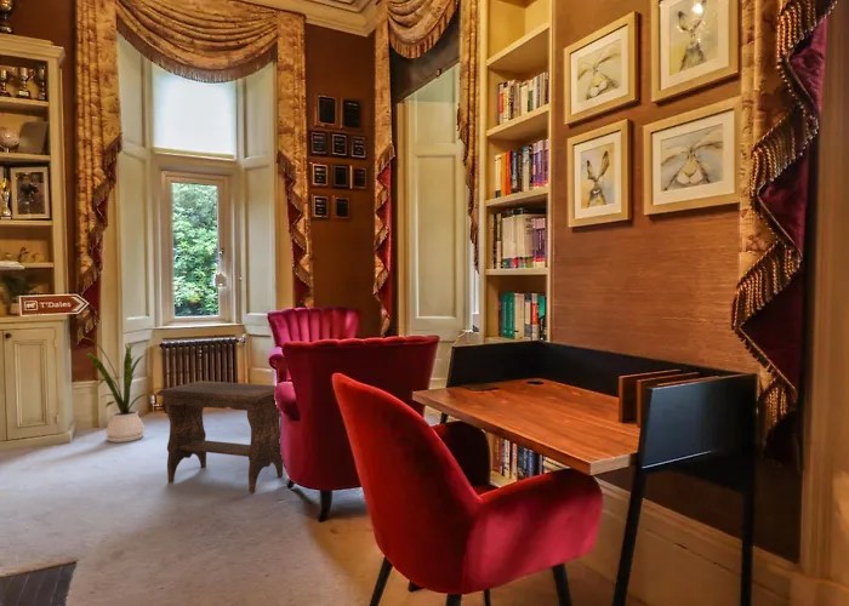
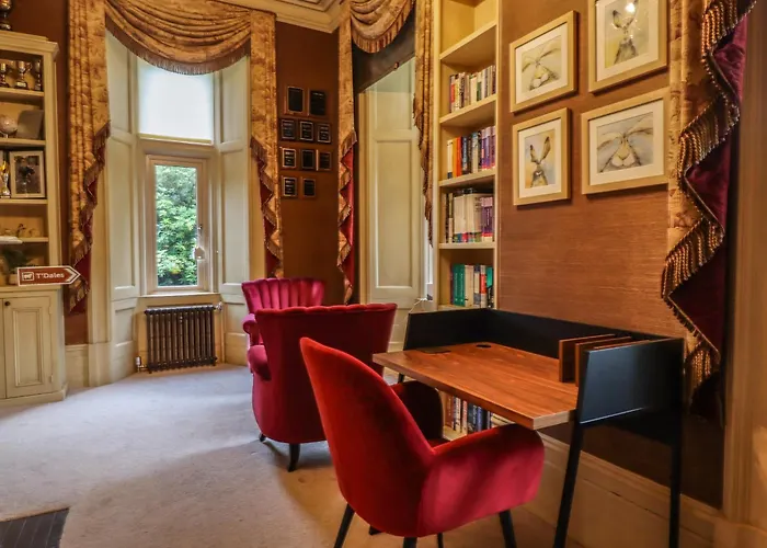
- footstool [155,379,284,494]
- house plant [81,336,155,444]
